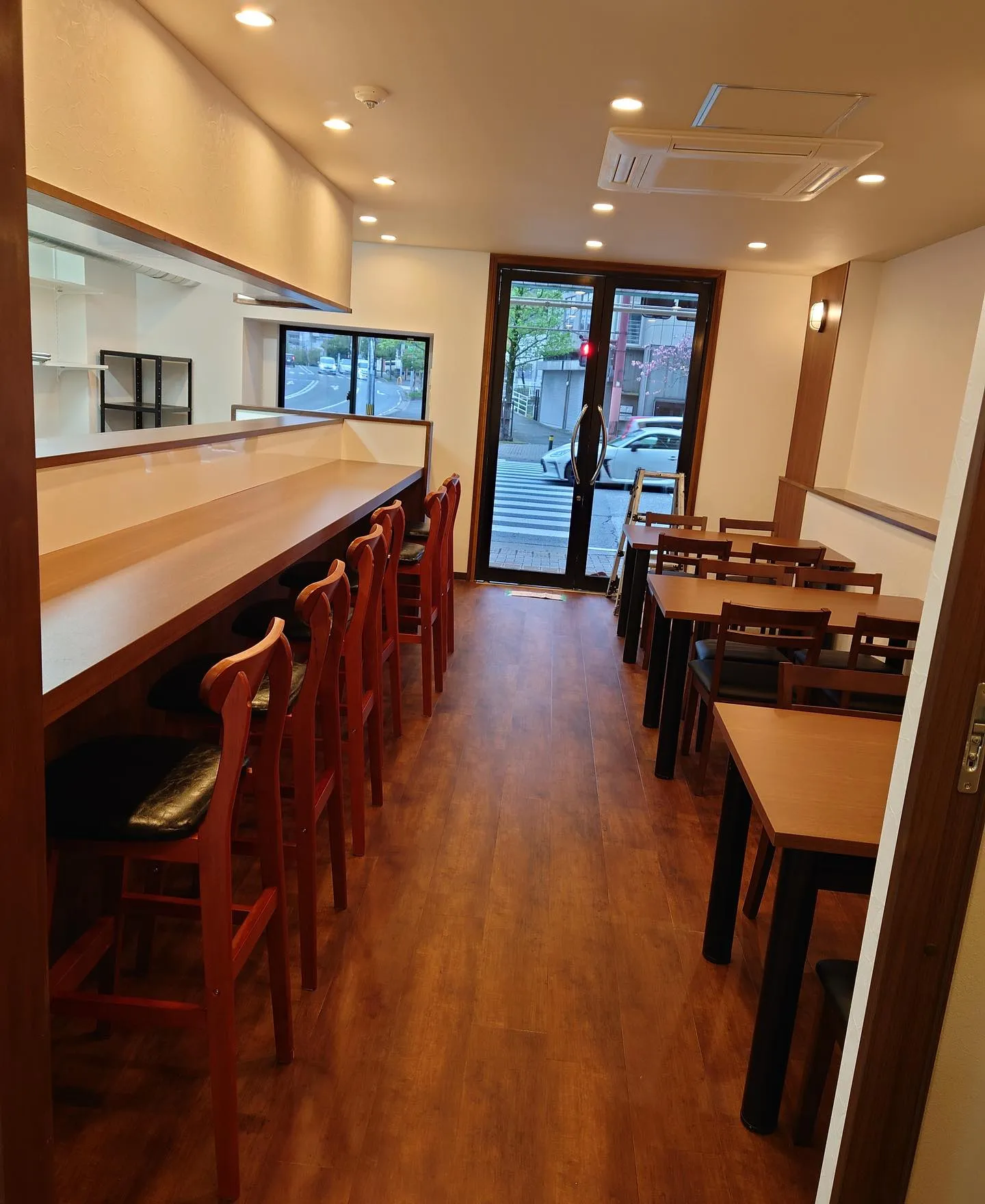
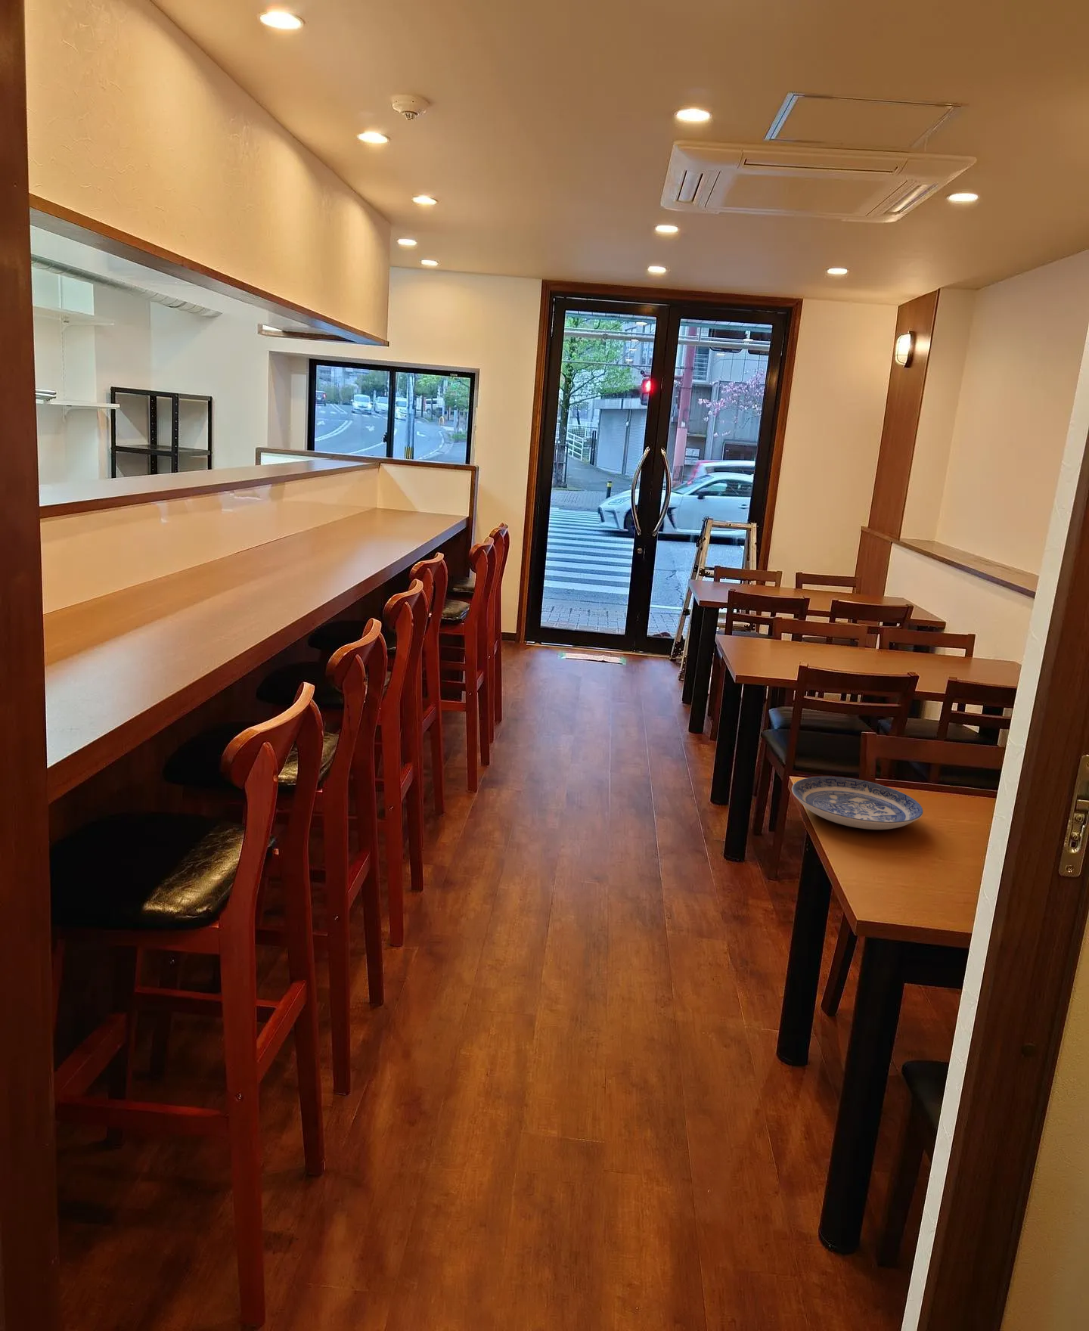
+ plate [790,776,924,830]
